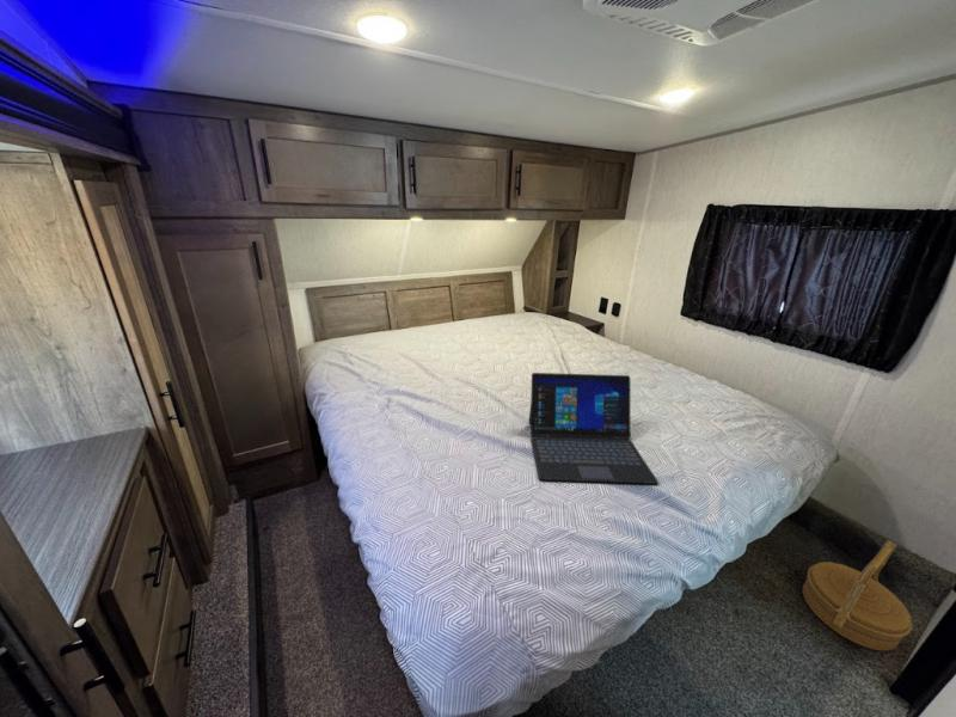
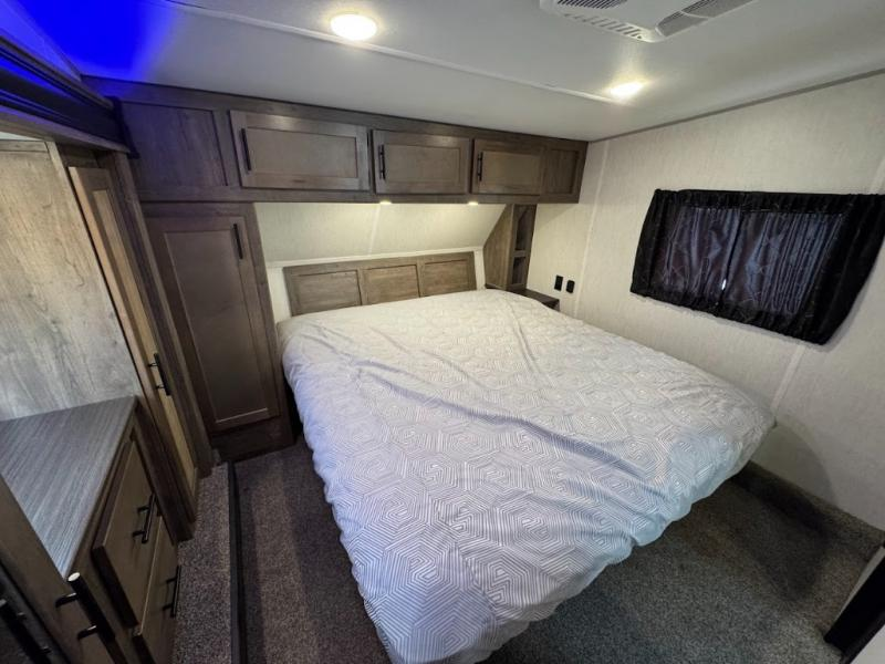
- laptop [527,372,660,485]
- basket [802,539,913,651]
